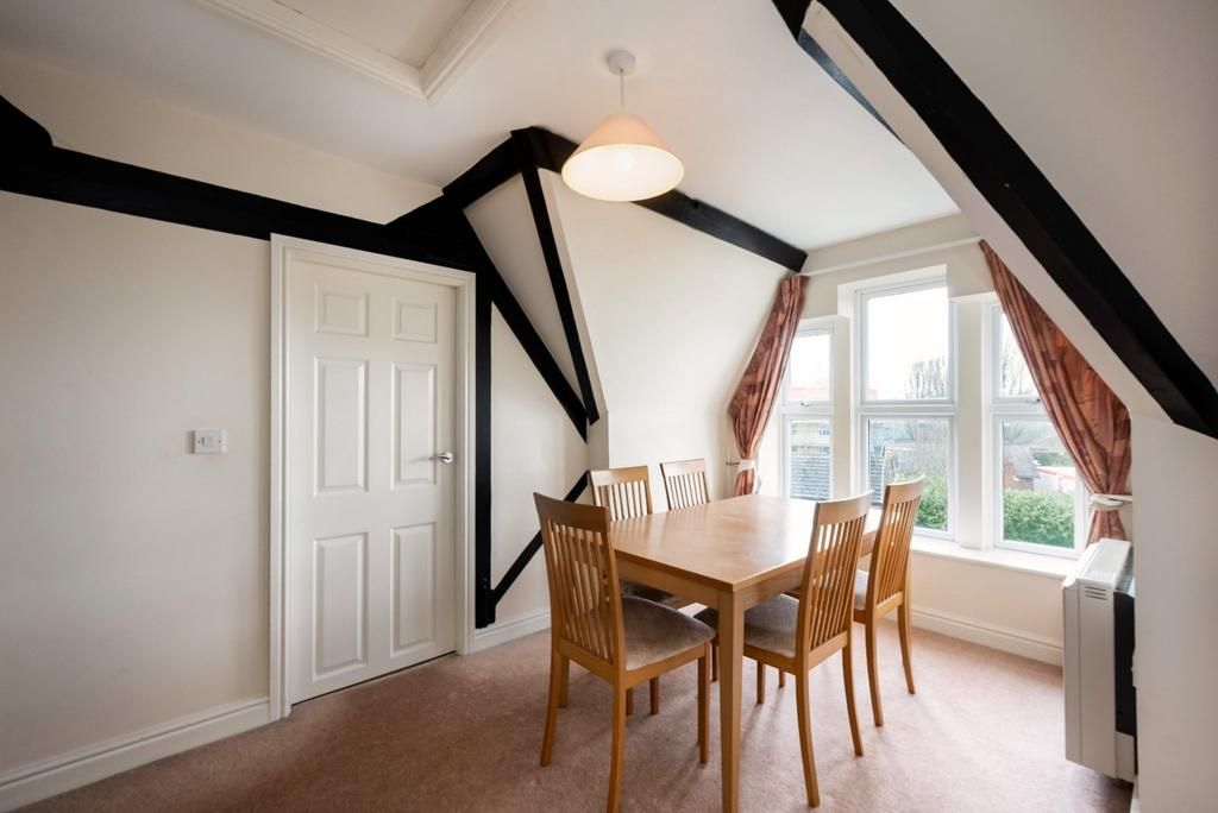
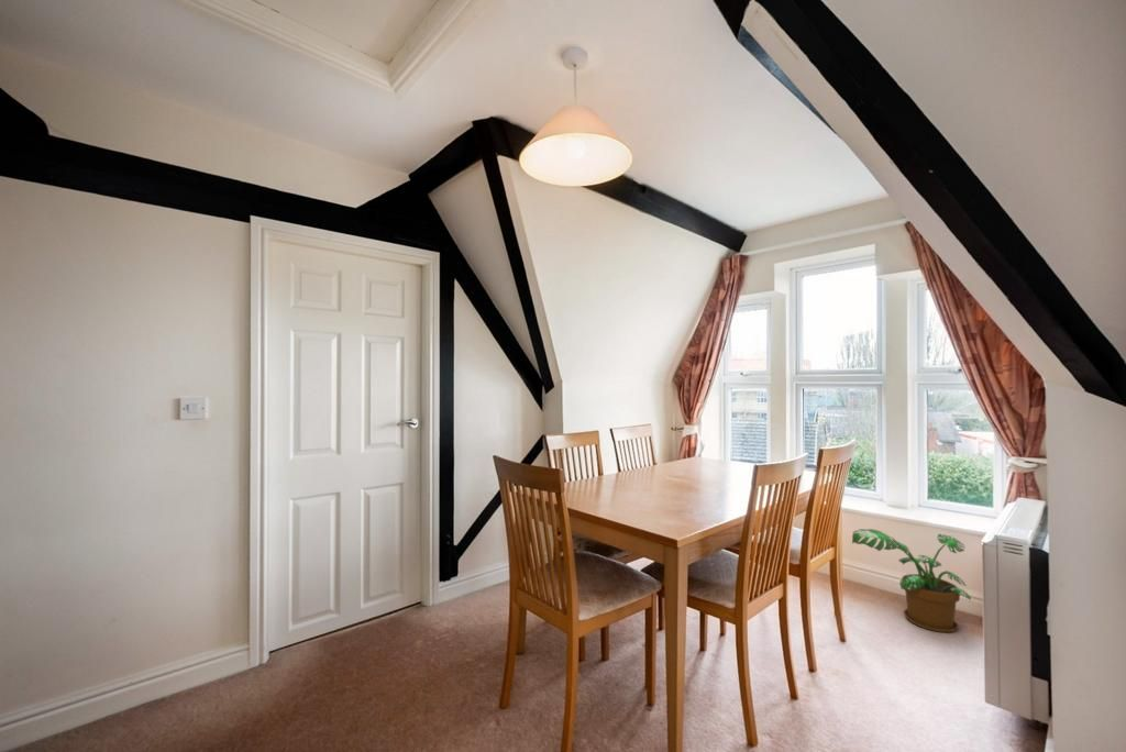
+ potted plant [851,528,972,633]
